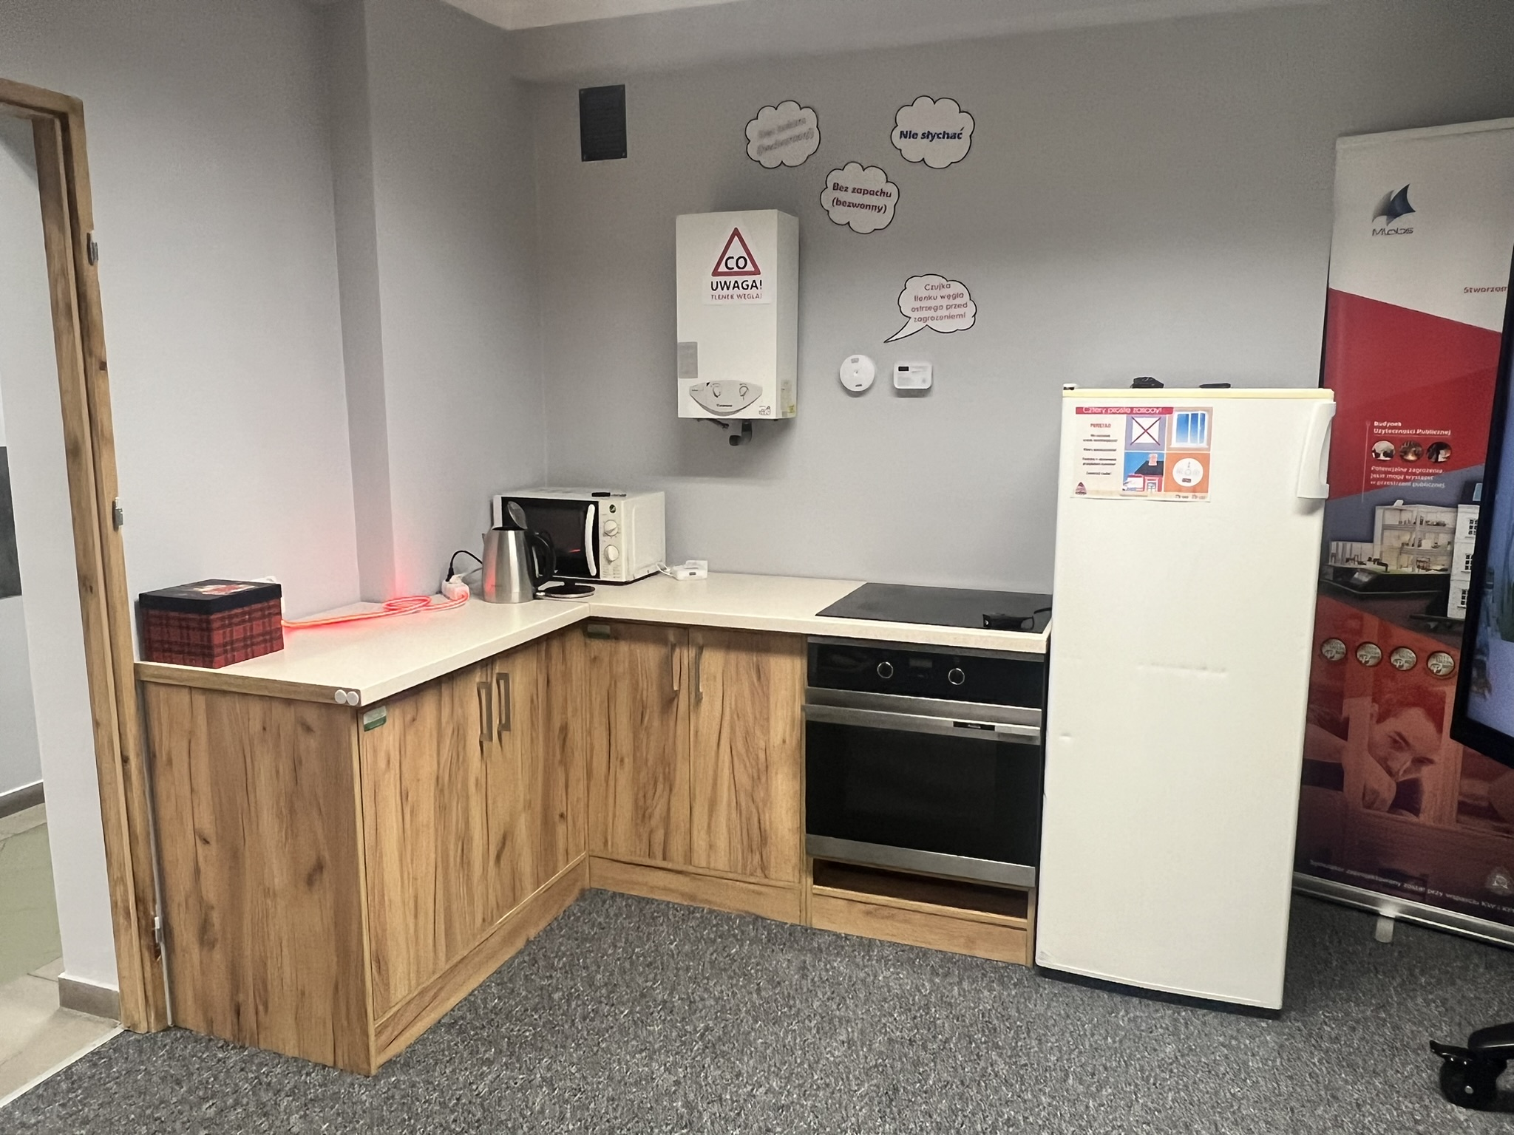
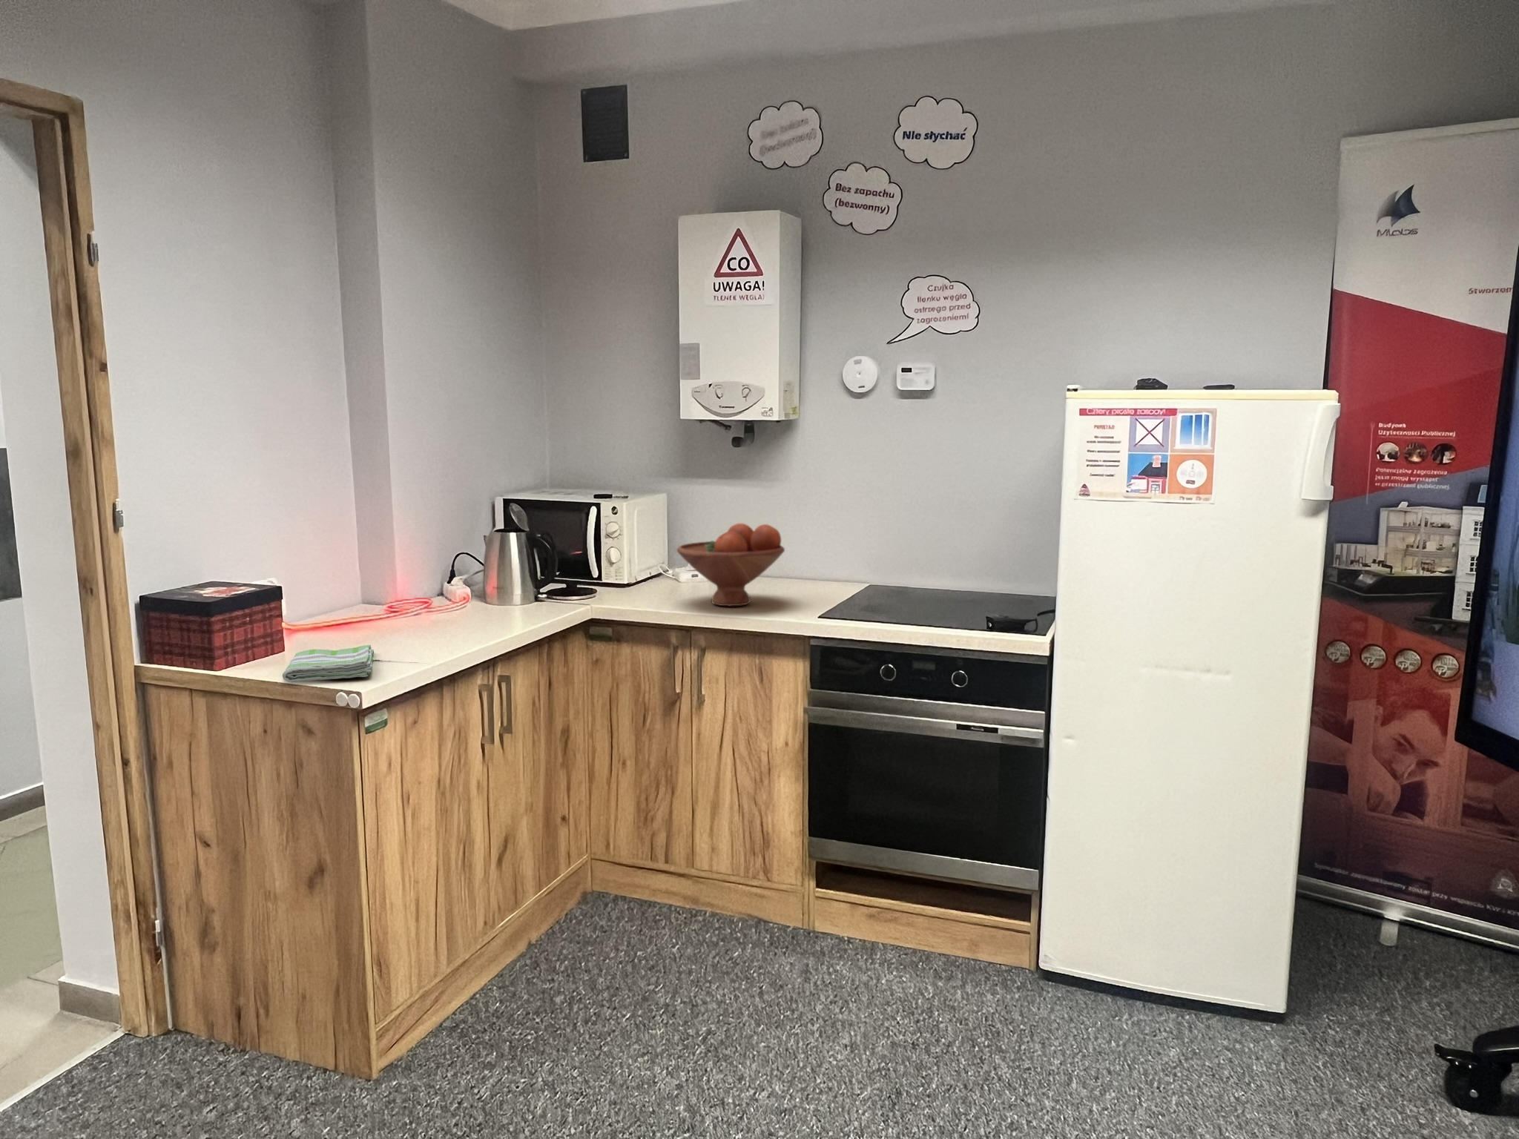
+ dish towel [282,645,374,683]
+ fruit bowl [676,523,786,608]
